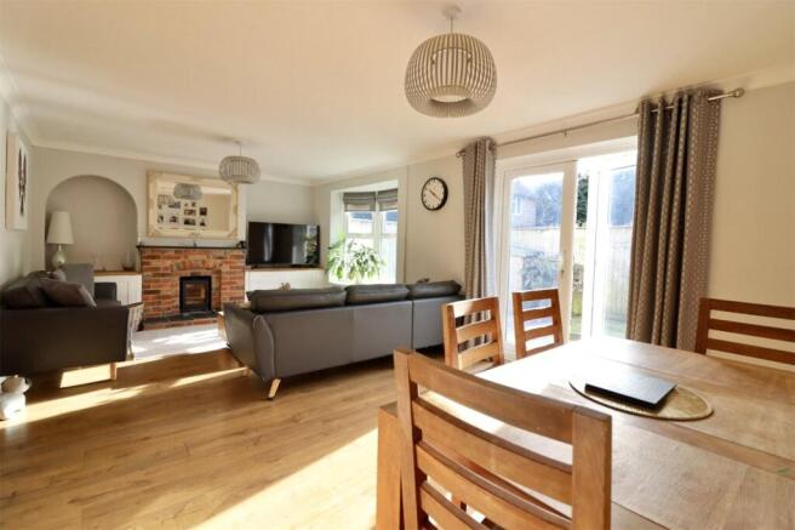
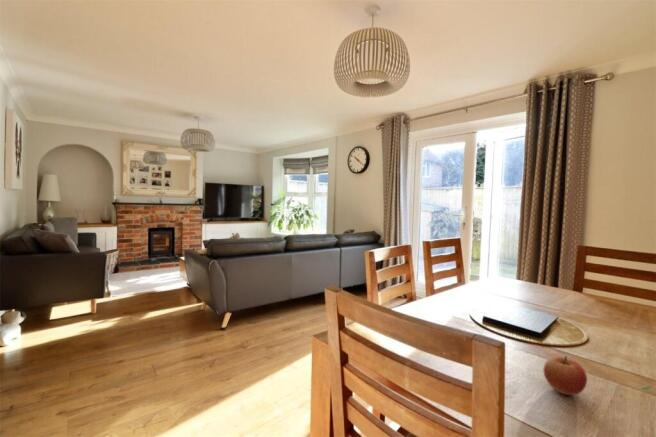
+ apple [542,355,588,396]
